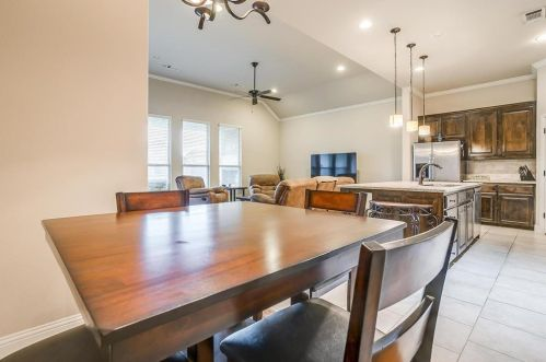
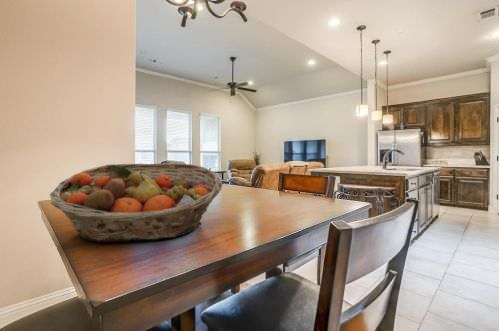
+ fruit basket [49,162,223,243]
